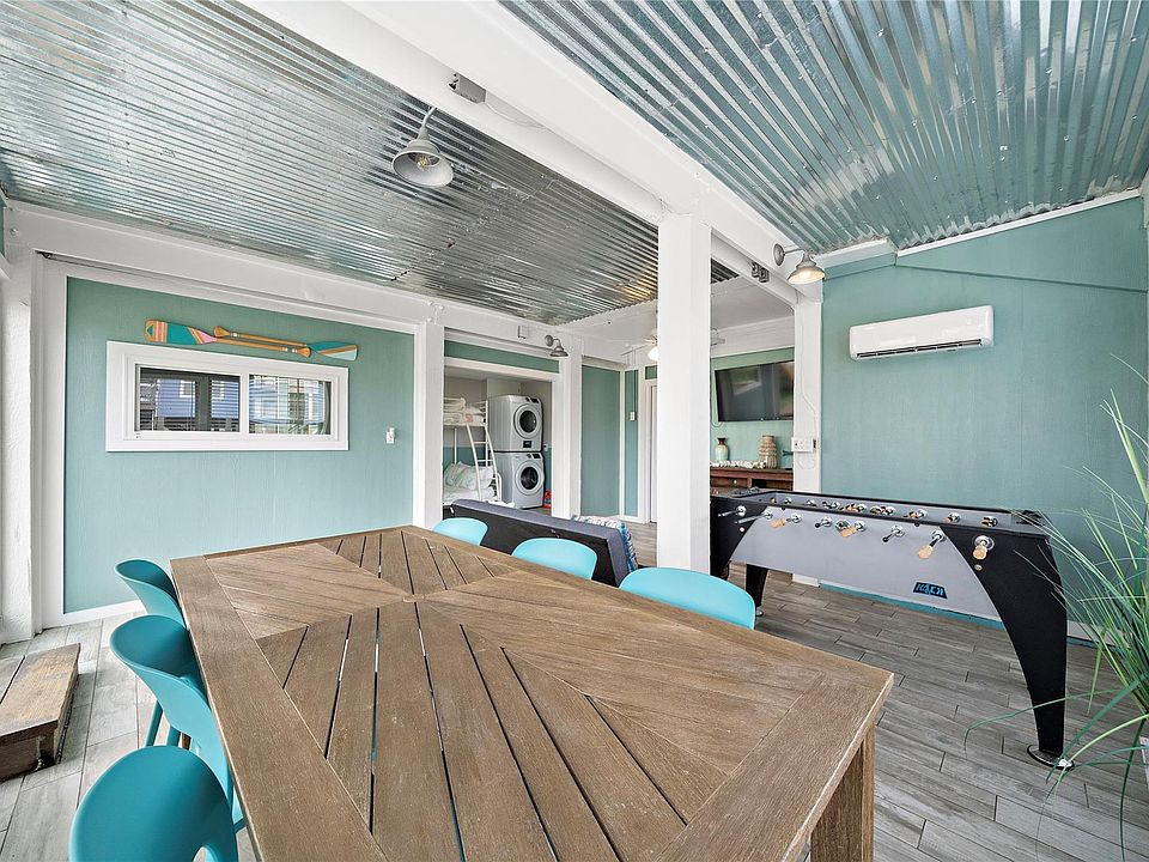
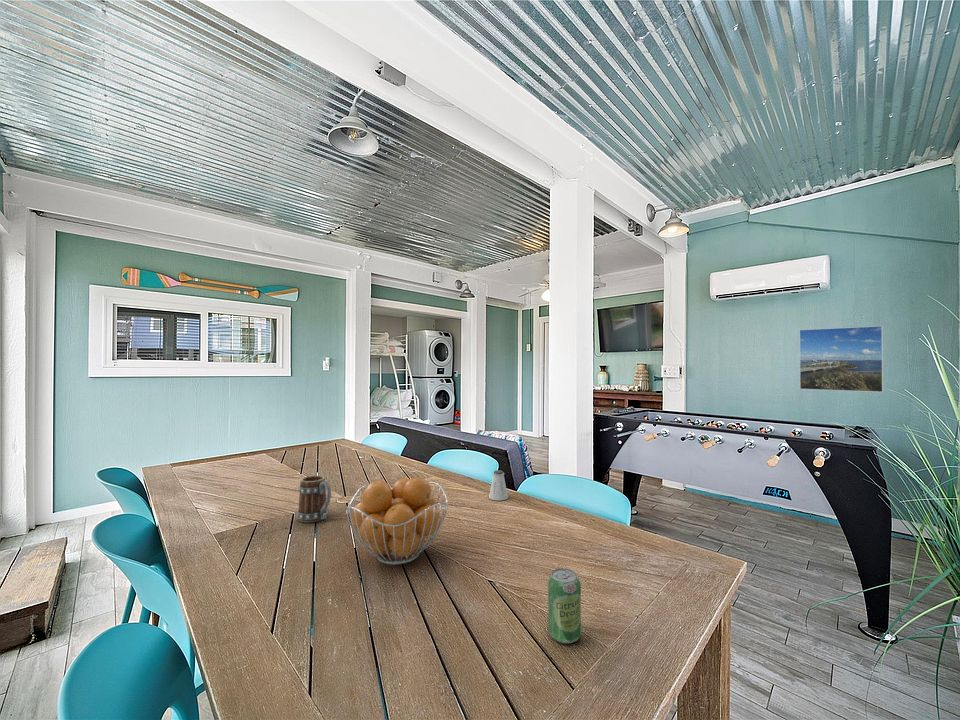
+ beverage can [547,567,582,645]
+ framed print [798,325,884,393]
+ fruit basket [345,477,449,566]
+ saltshaker [488,469,509,502]
+ mug [296,475,332,523]
